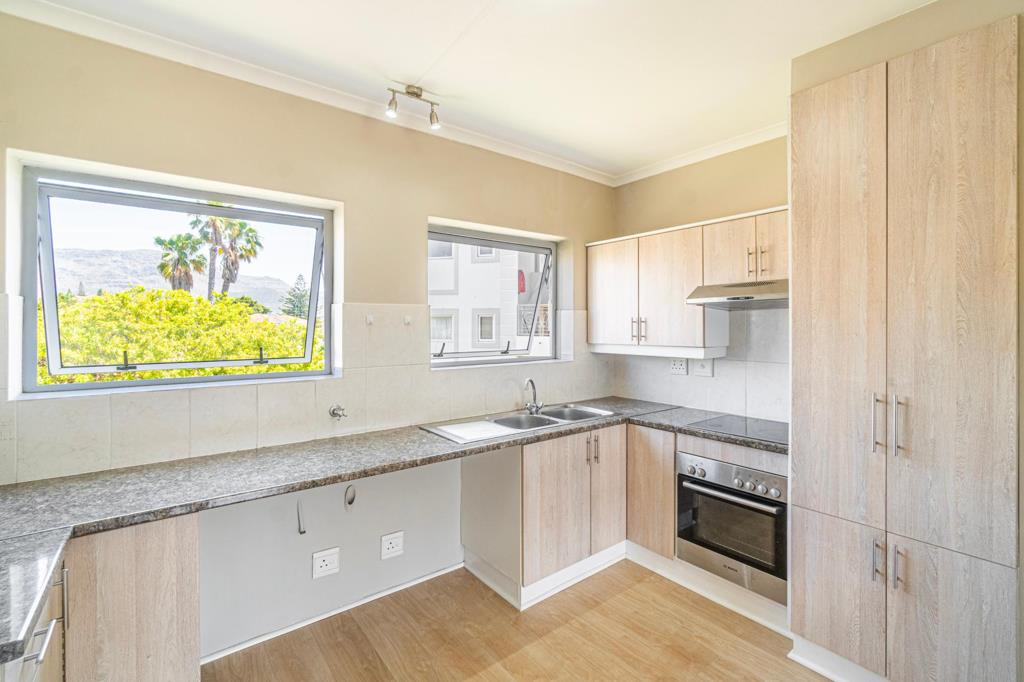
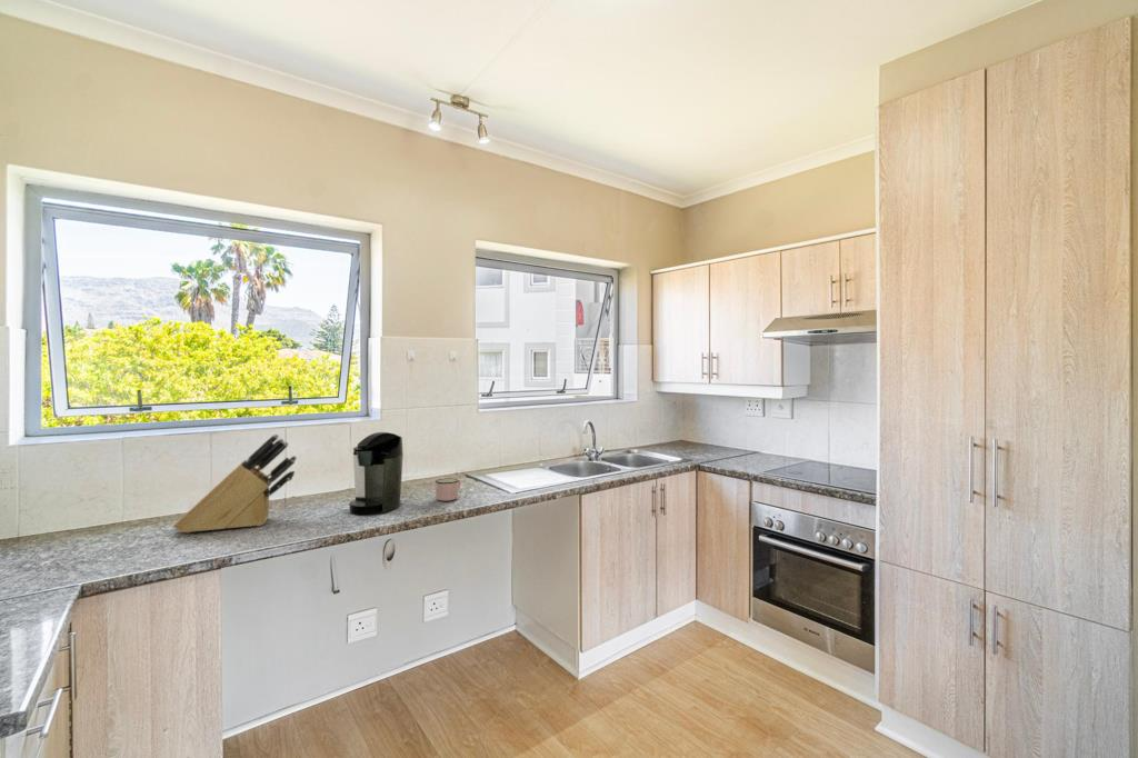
+ mug [435,478,461,502]
+ knife block [172,432,298,533]
+ coffee maker [348,431,405,515]
